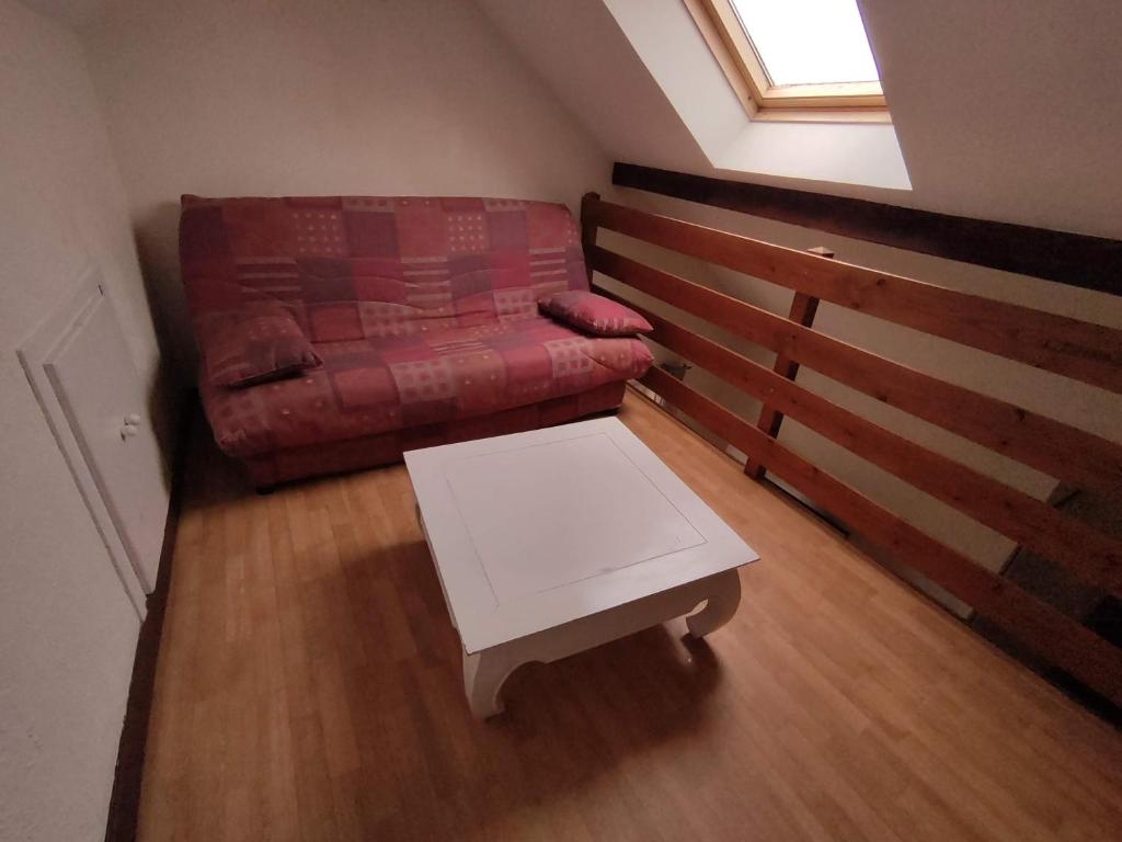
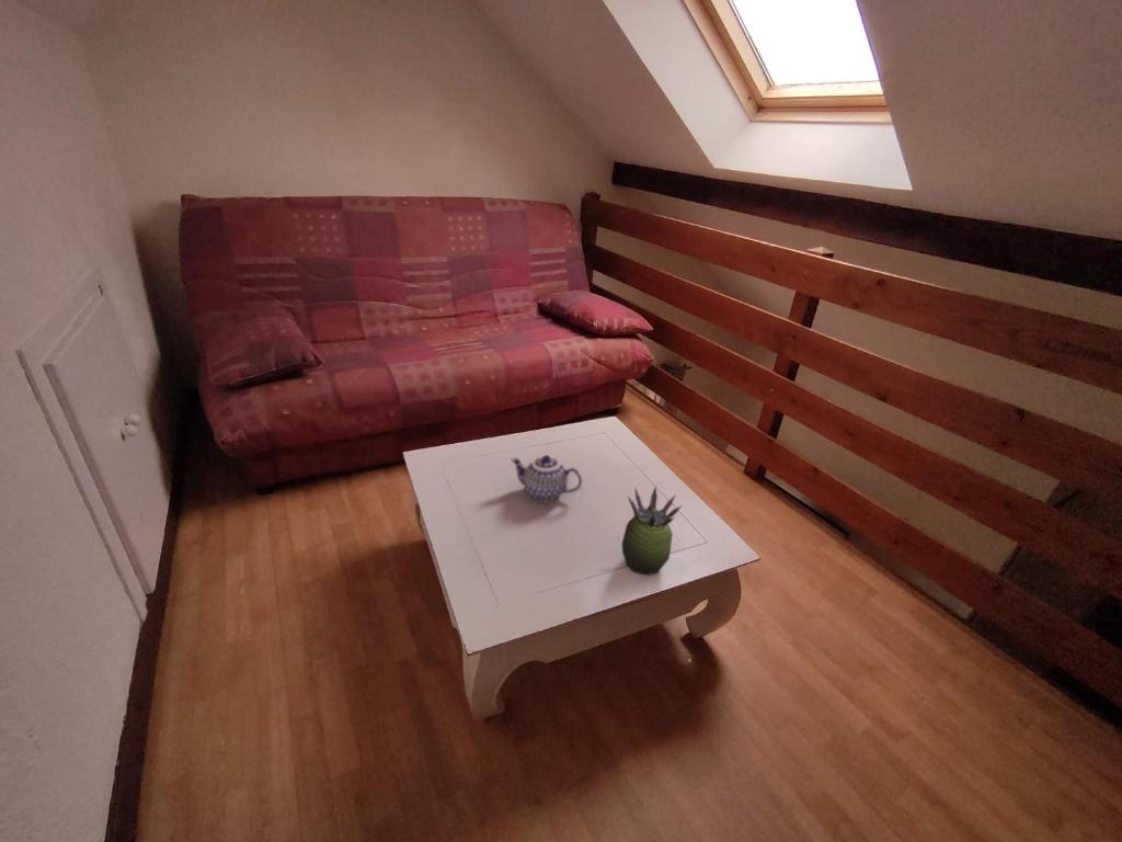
+ succulent plant [620,485,684,577]
+ teapot [510,454,583,502]
